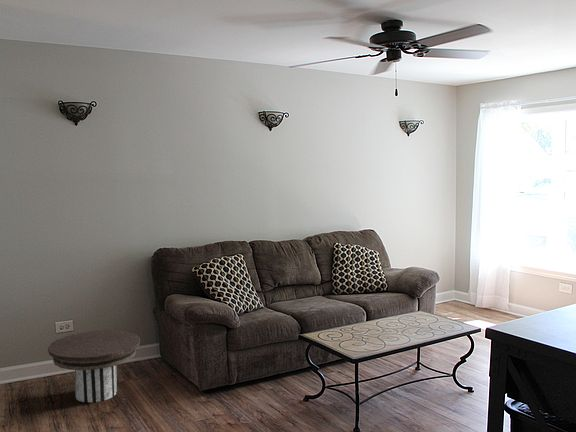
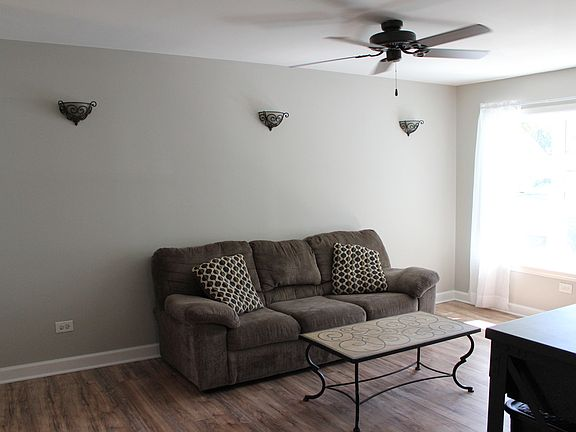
- side table [47,329,141,404]
